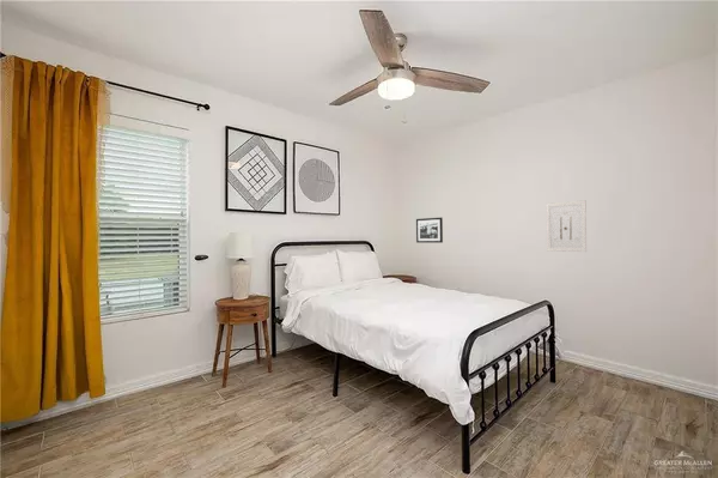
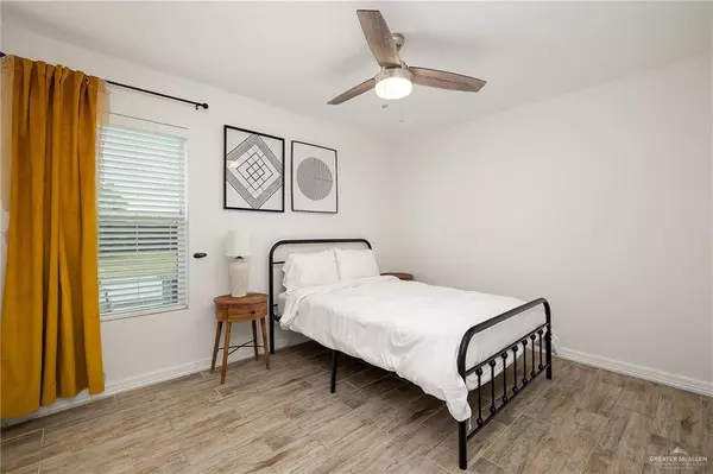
- wall art [546,200,588,253]
- picture frame [415,217,444,244]
